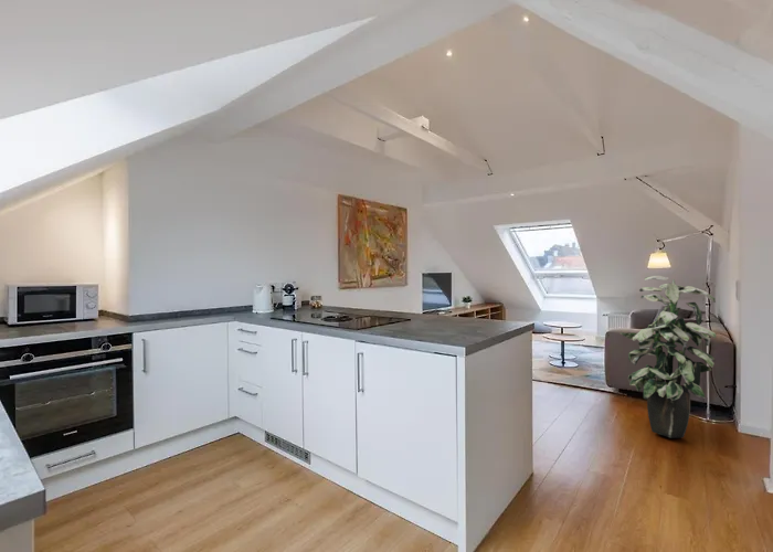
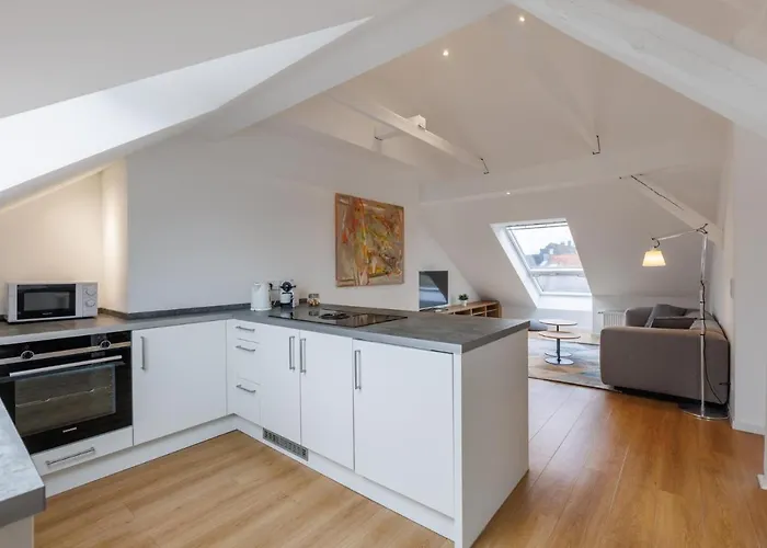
- indoor plant [618,275,717,439]
